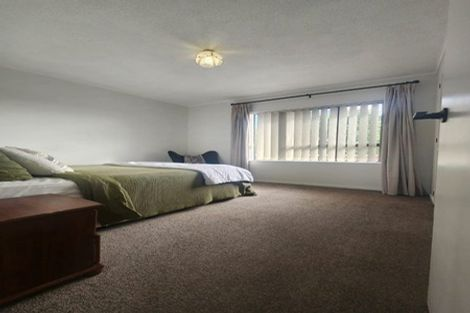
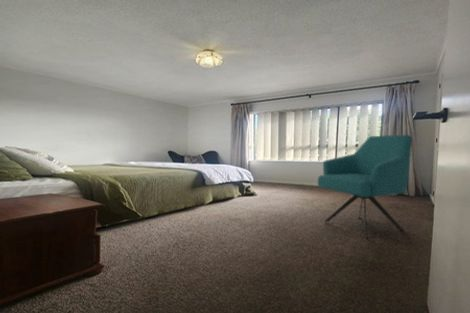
+ chair [317,134,413,240]
